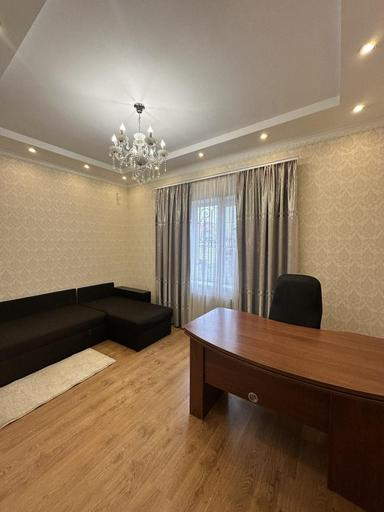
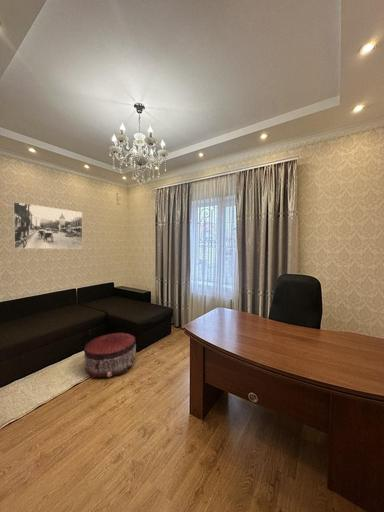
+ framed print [12,201,83,250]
+ pouf [83,332,137,378]
